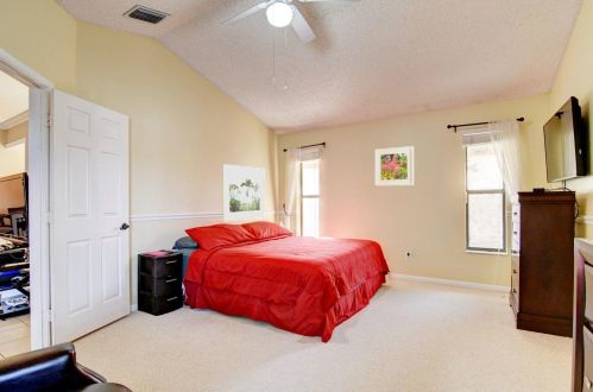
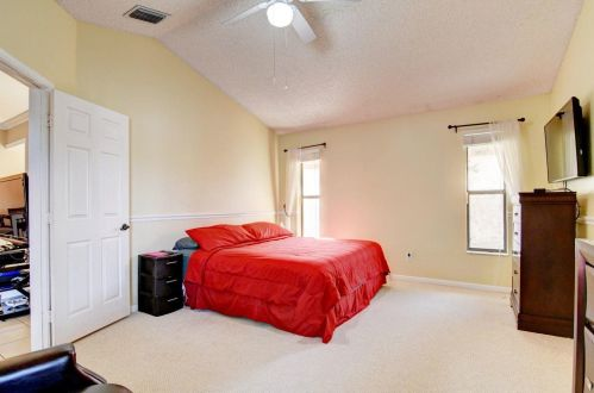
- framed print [221,163,266,222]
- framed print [374,145,415,186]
